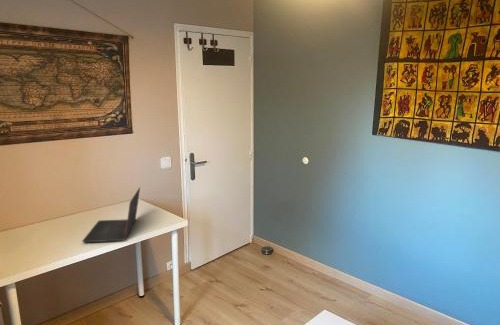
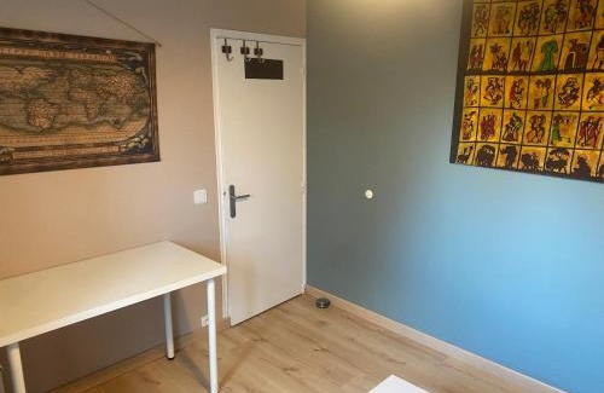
- laptop [81,186,141,243]
